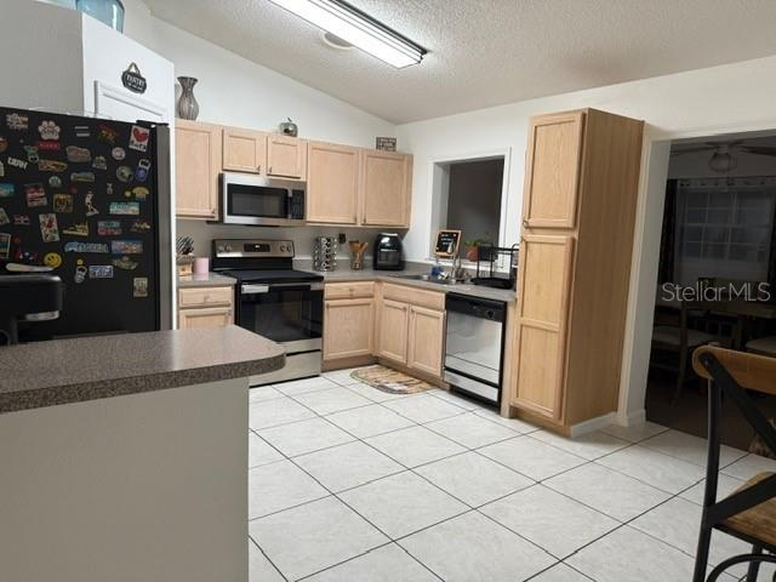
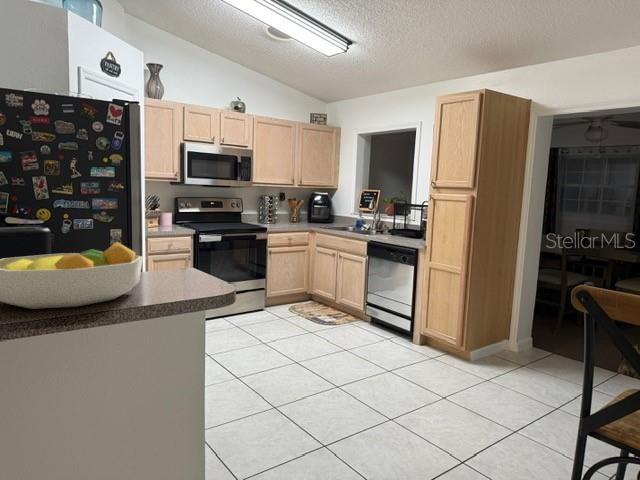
+ fruit bowl [0,241,144,310]
